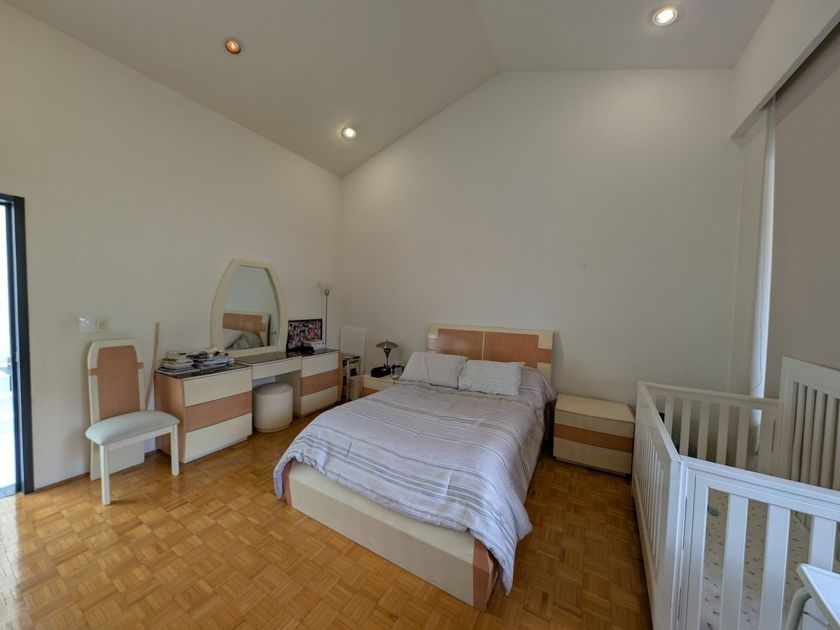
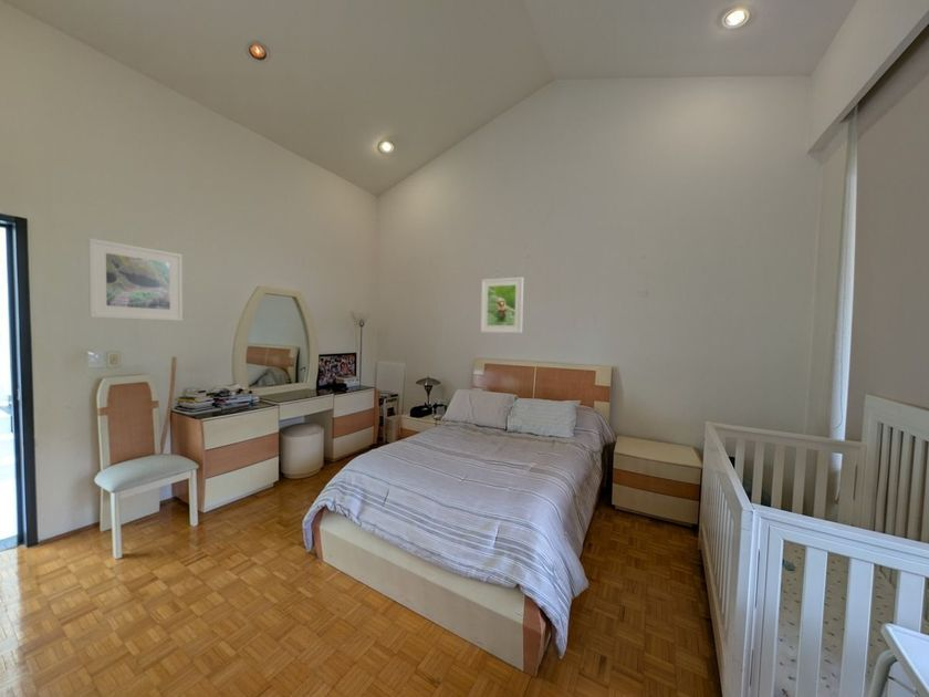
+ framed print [87,237,184,322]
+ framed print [480,275,524,334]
